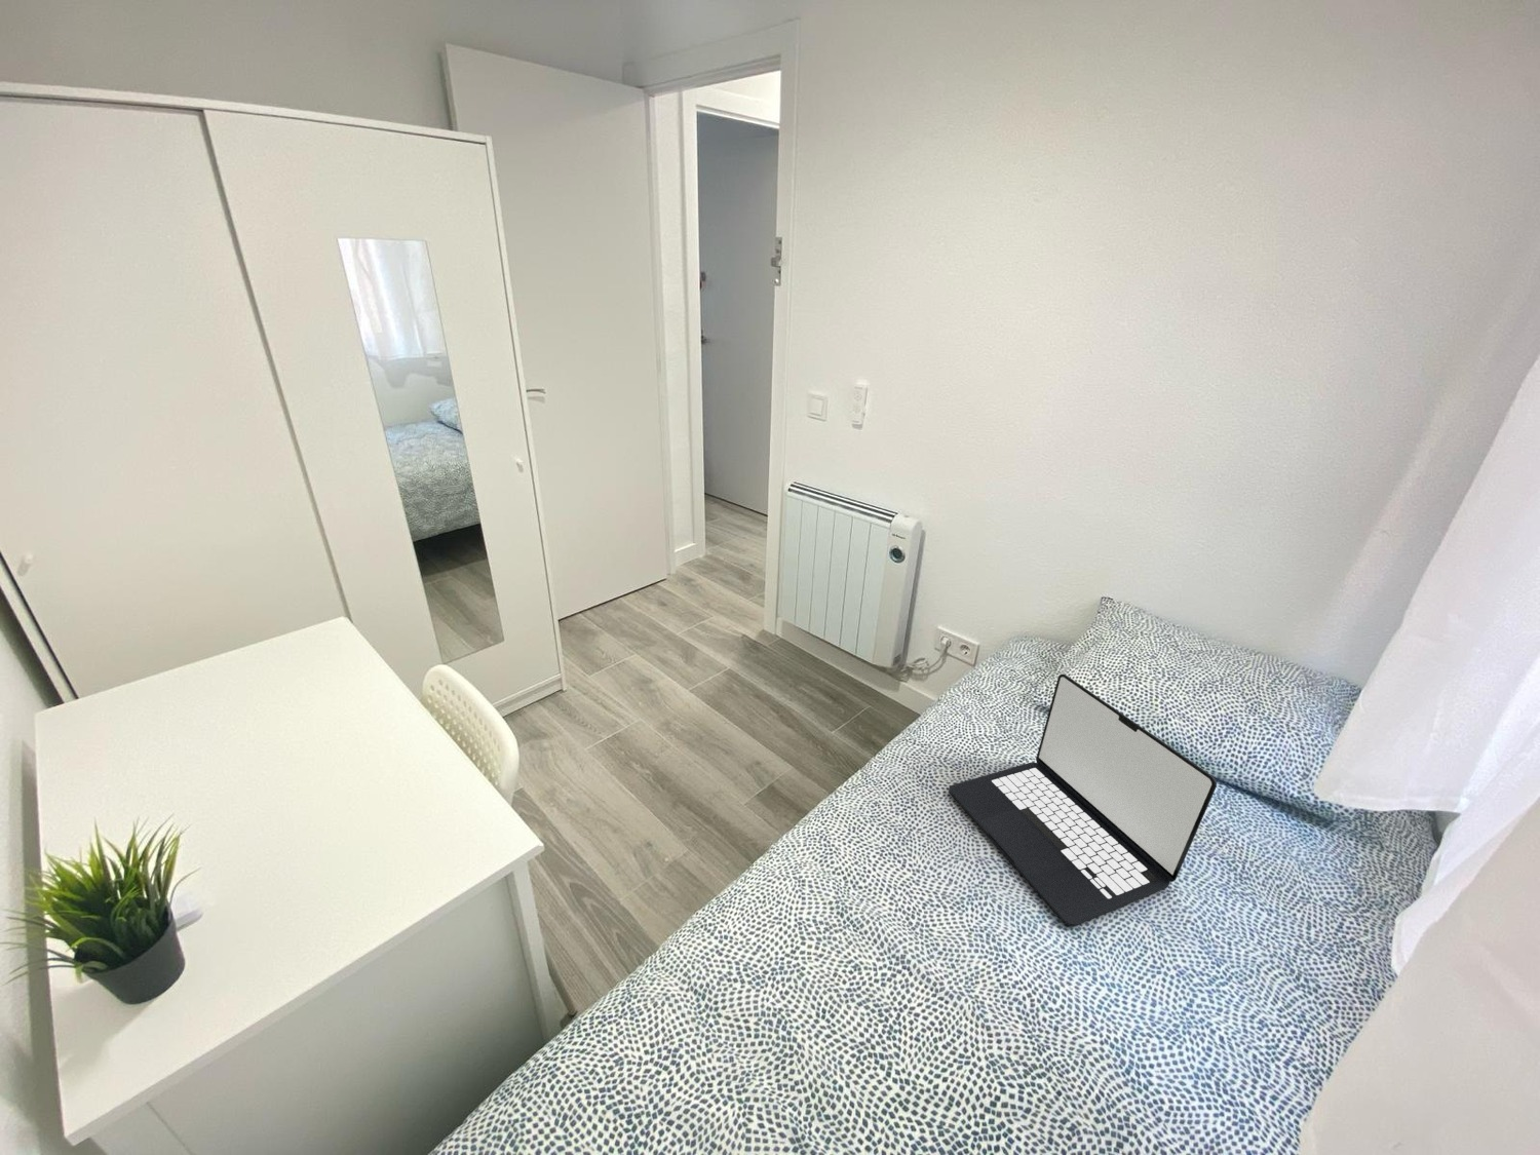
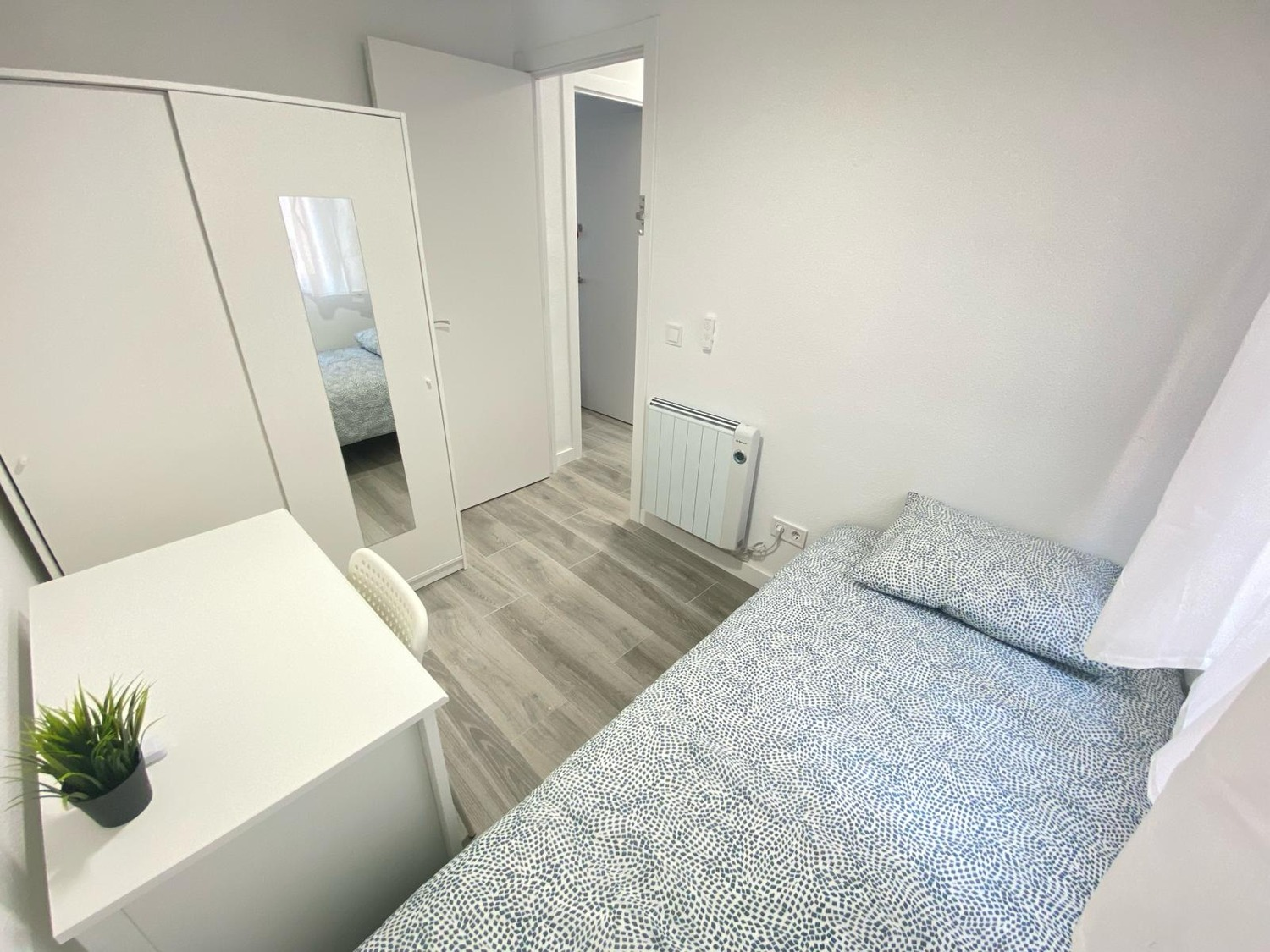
- laptop [947,673,1217,927]
